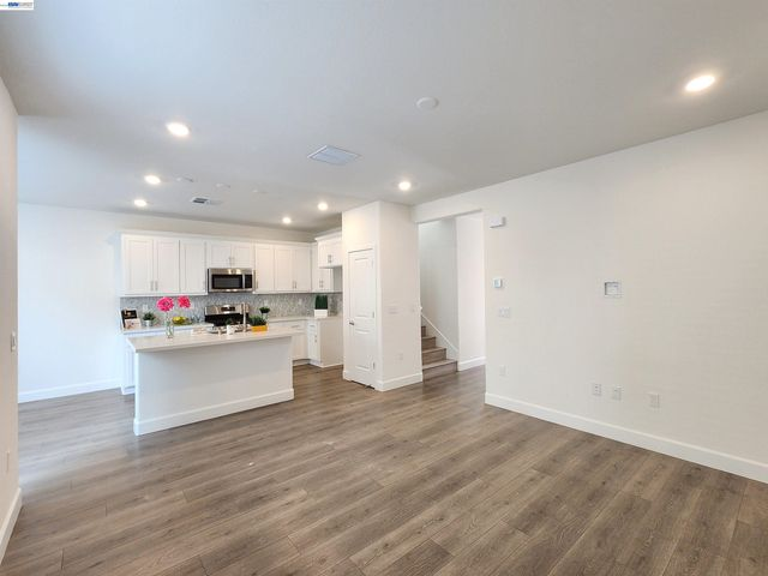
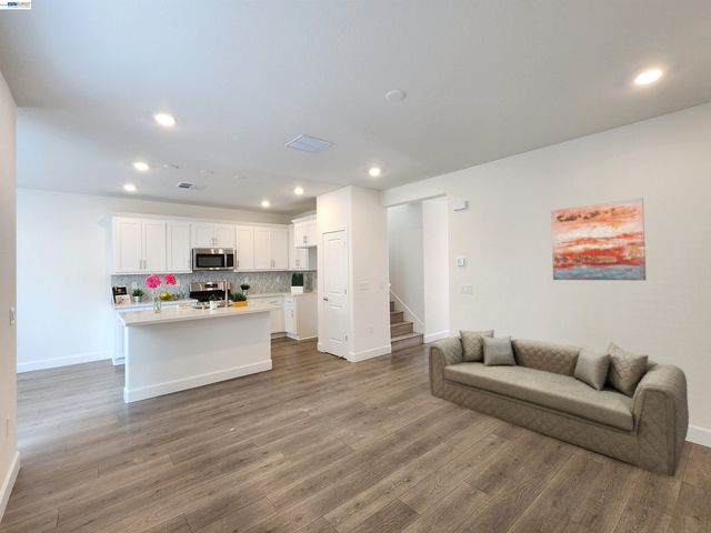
+ wall art [550,197,647,281]
+ sofa [428,329,690,477]
